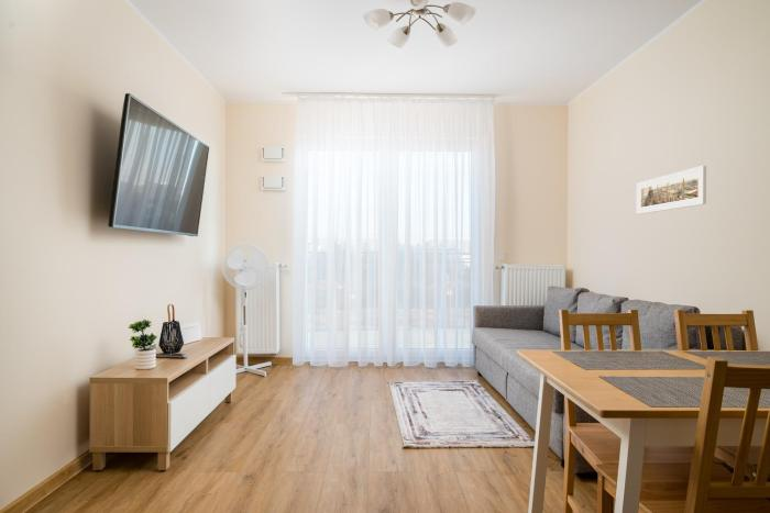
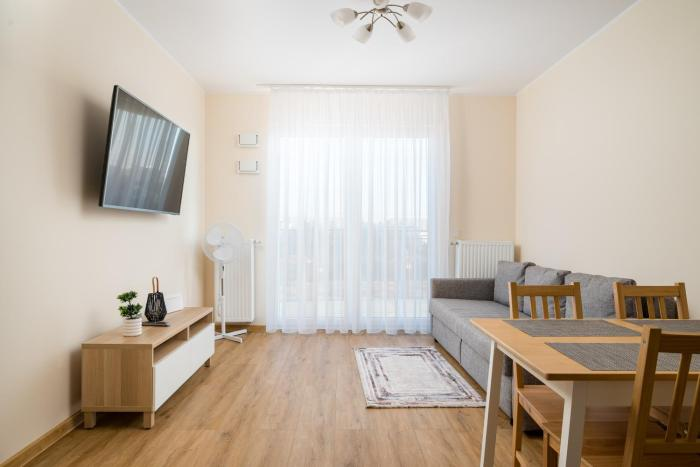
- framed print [636,165,707,215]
